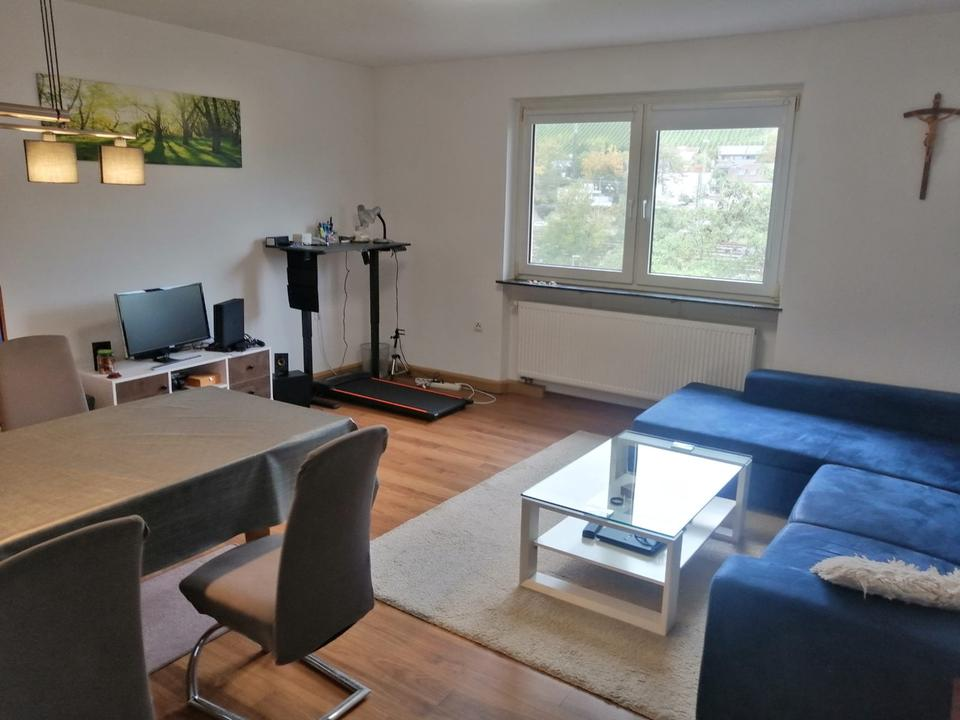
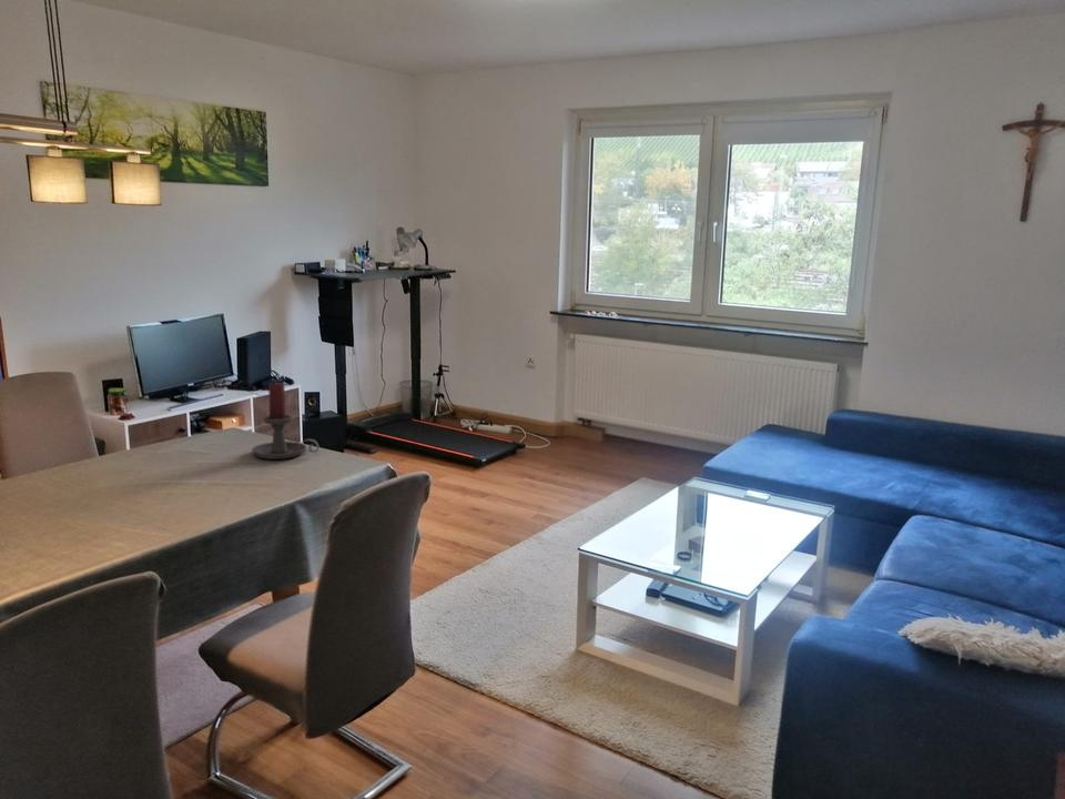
+ candle holder [251,382,321,461]
